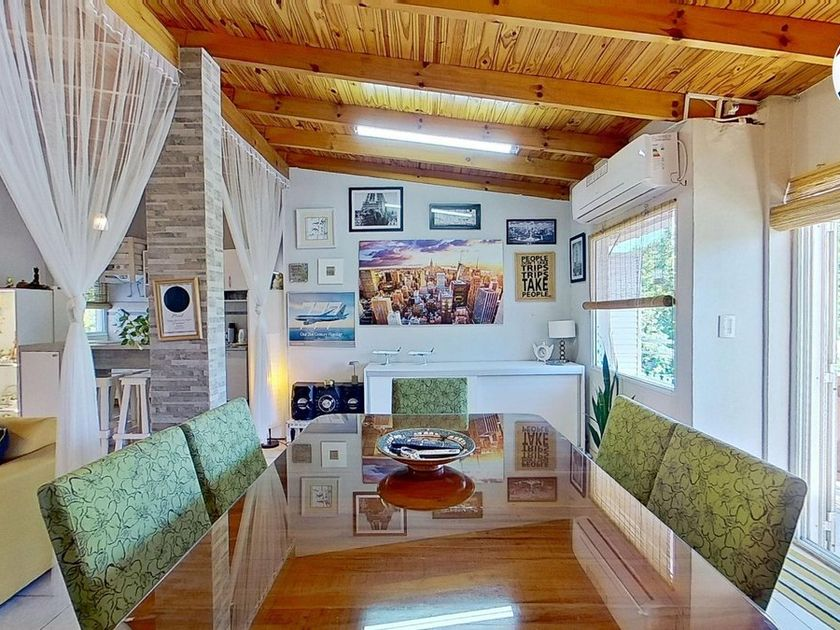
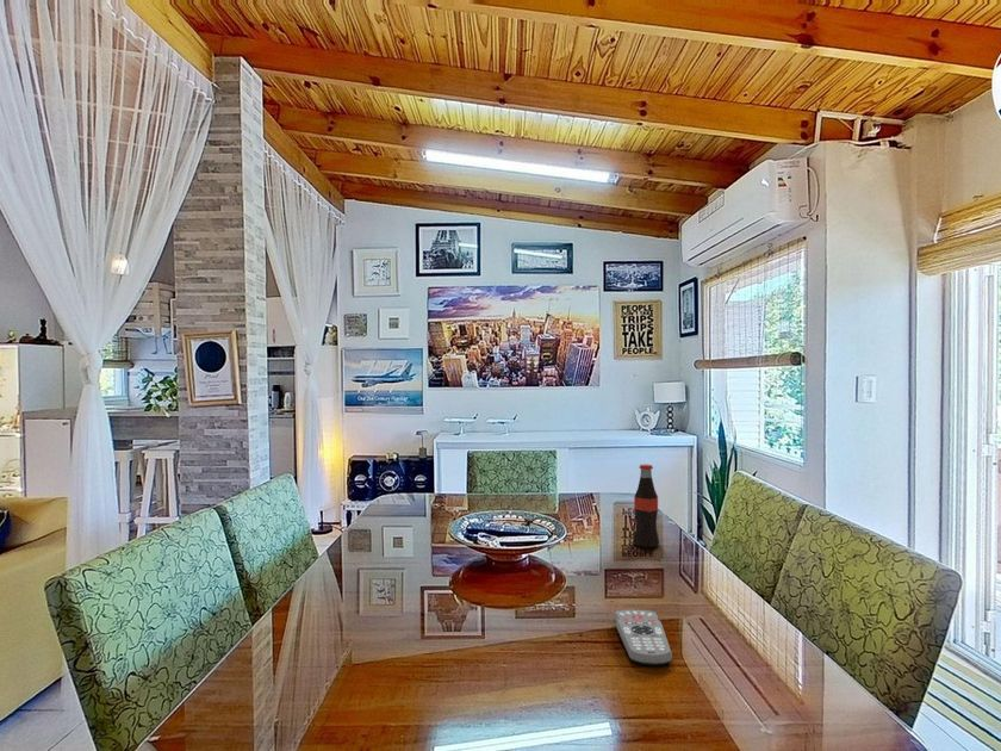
+ remote control [613,609,673,666]
+ bottle [632,463,661,548]
